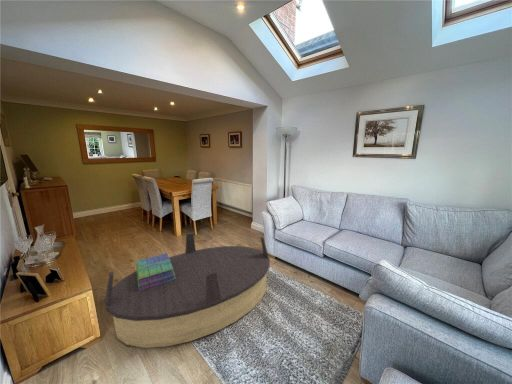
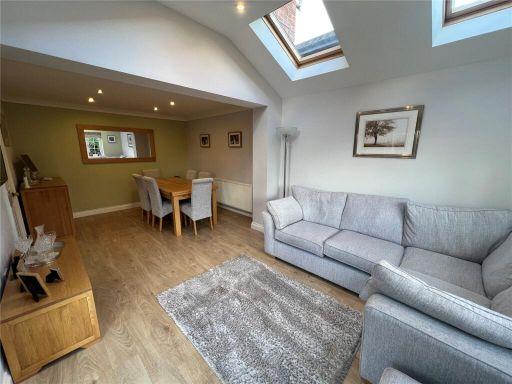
- stack of books [135,252,176,290]
- coffee table [103,232,271,349]
